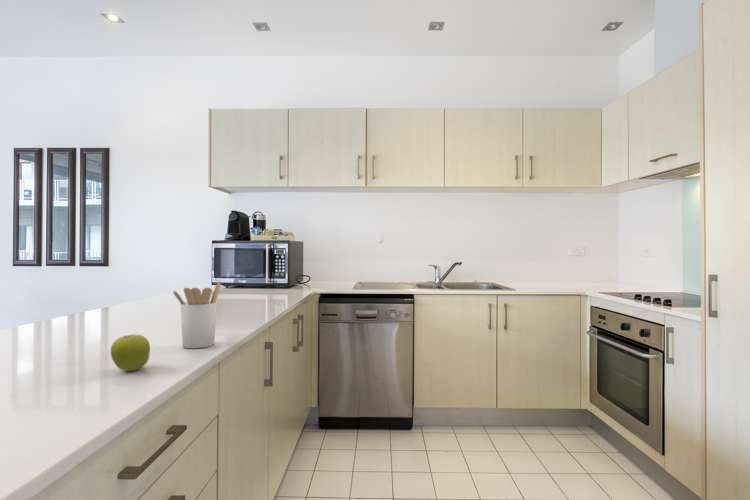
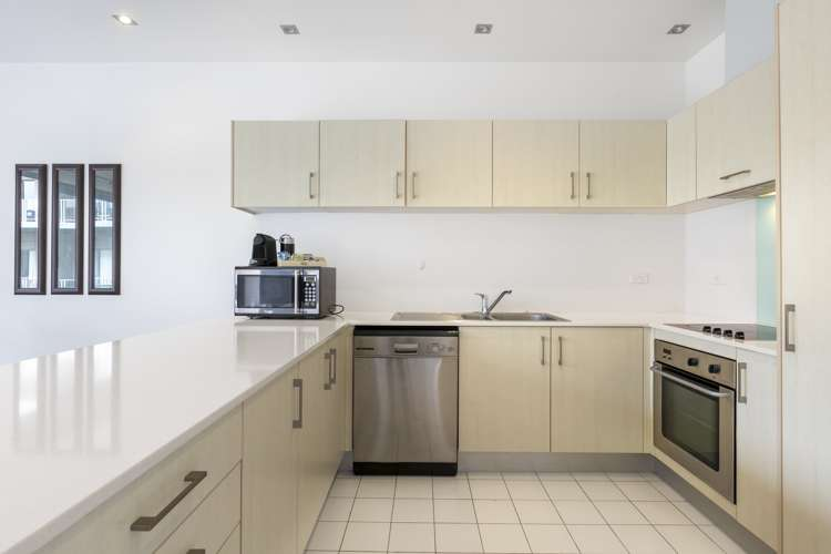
- fruit [109,334,151,372]
- utensil holder [172,281,222,349]
